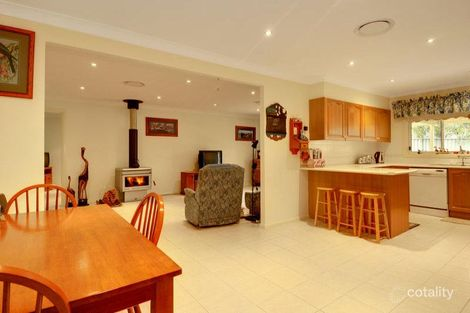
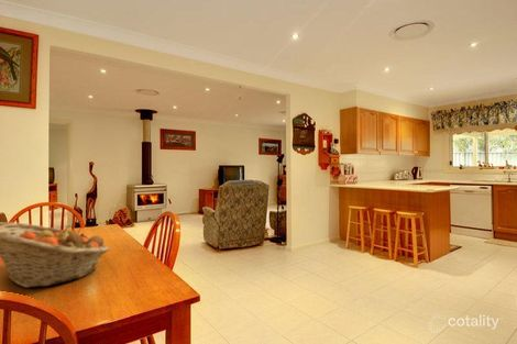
+ fruit basket [0,221,110,289]
